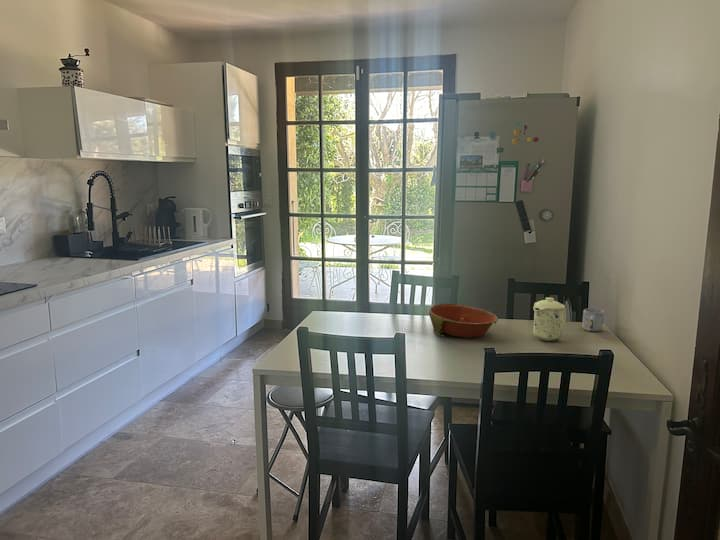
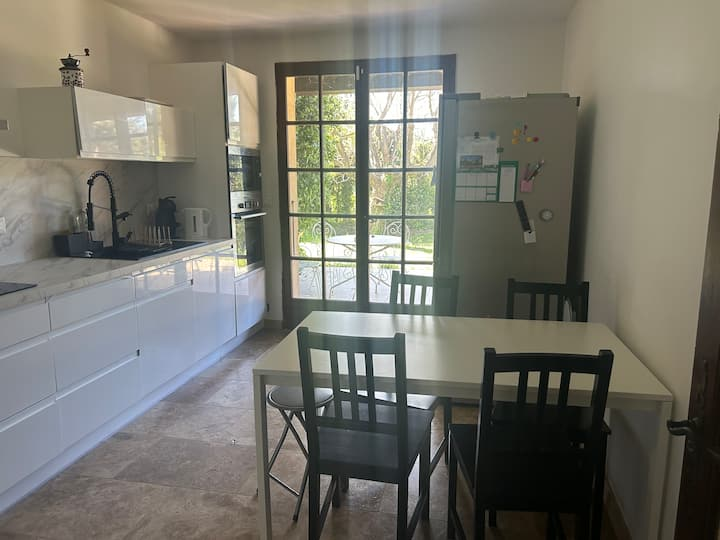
- mug [581,308,605,332]
- mug [532,296,567,342]
- bowl [428,303,500,339]
